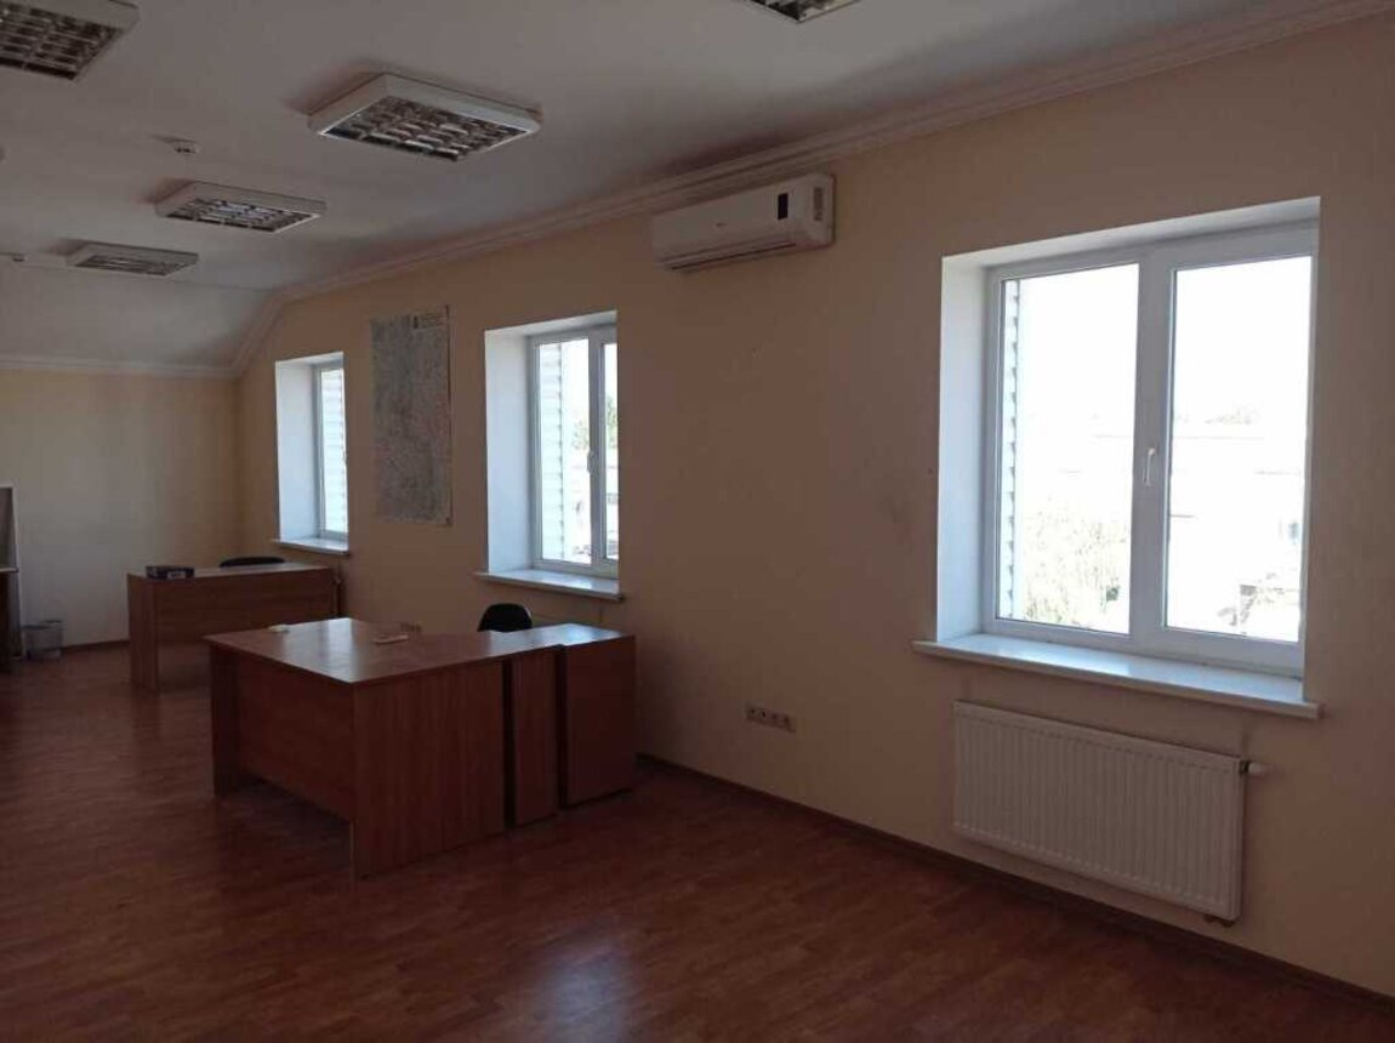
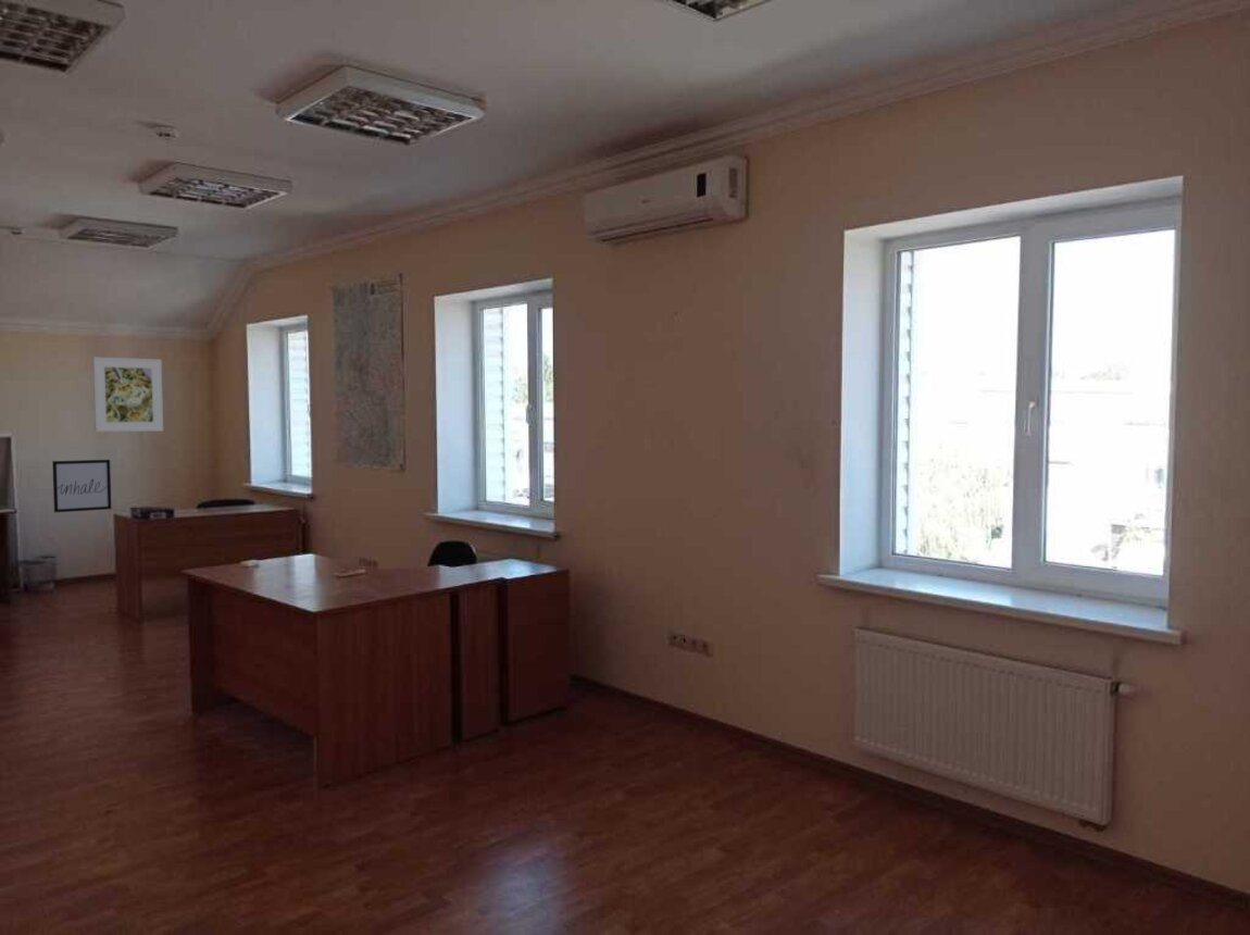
+ wall art [51,459,112,513]
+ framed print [92,356,164,433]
